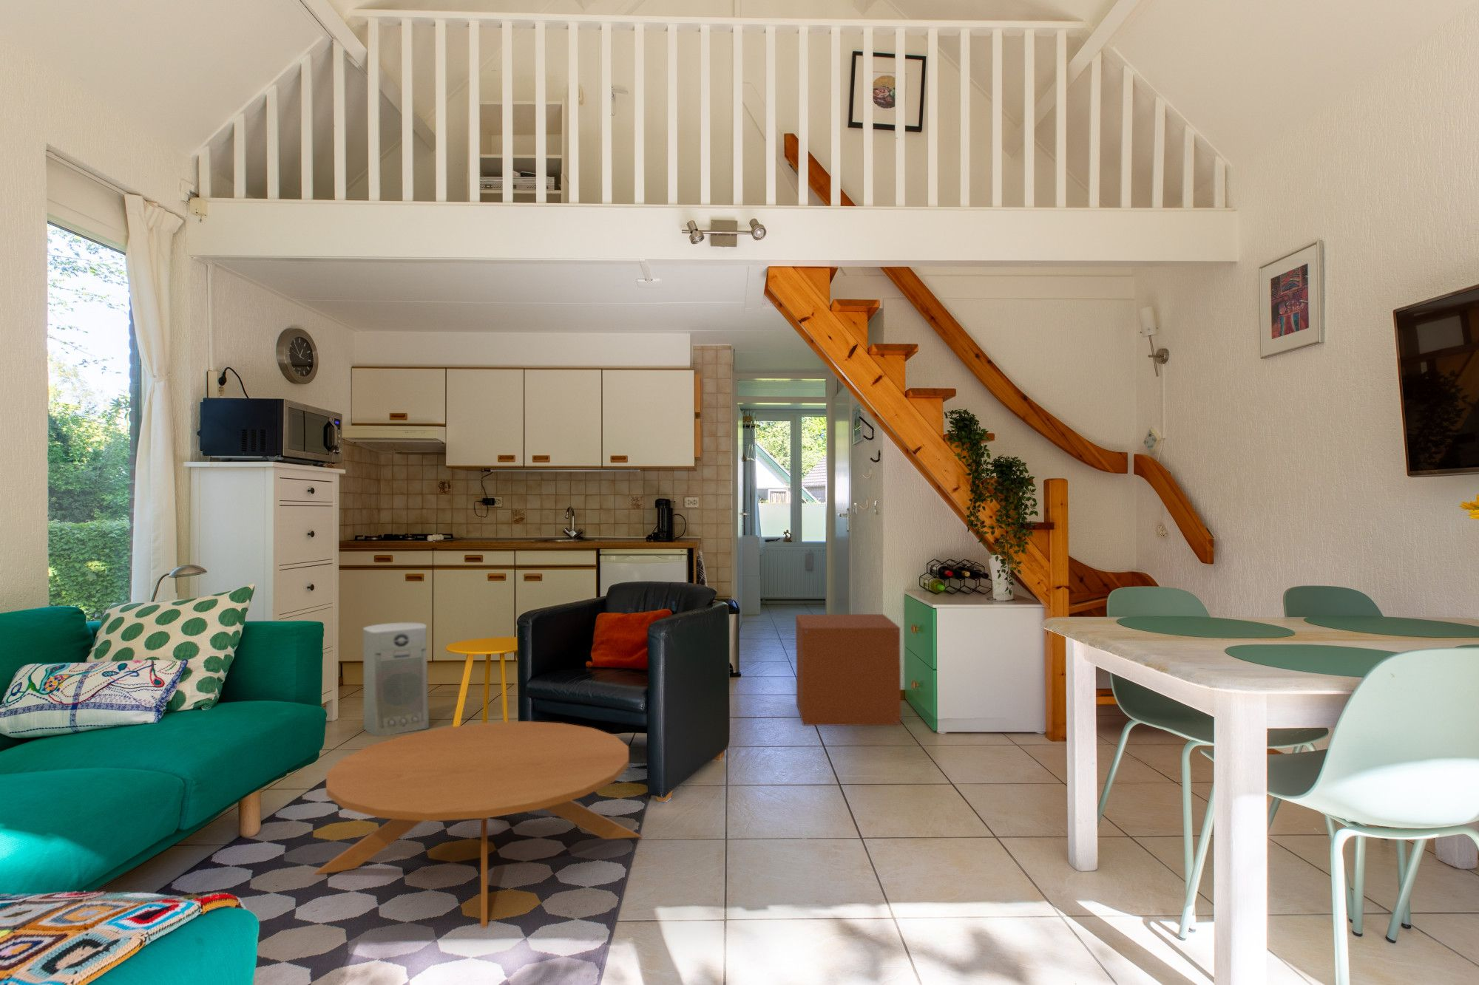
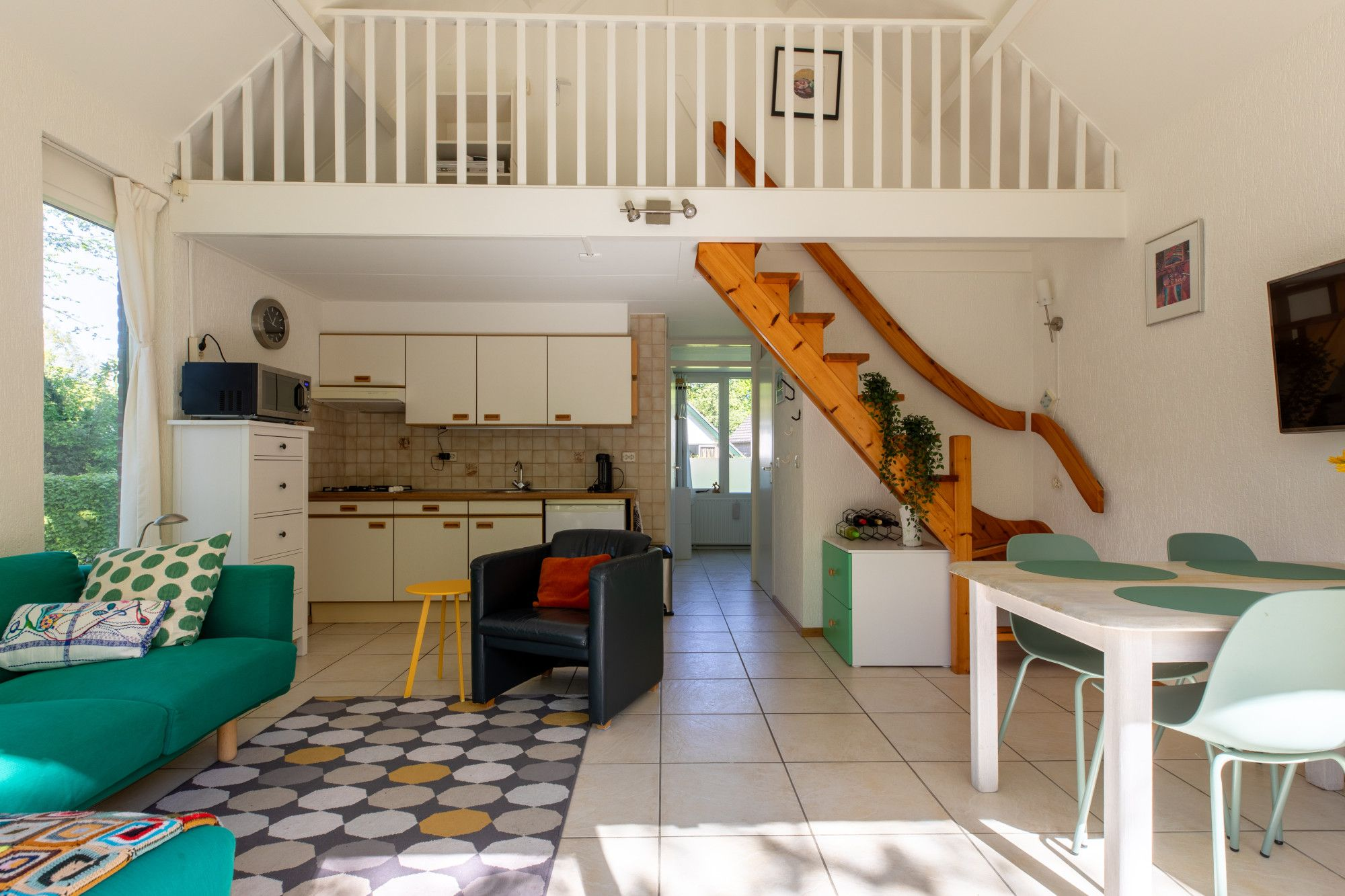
- fan [363,622,430,737]
- cardboard box [795,613,902,727]
- coffee table [312,720,642,929]
